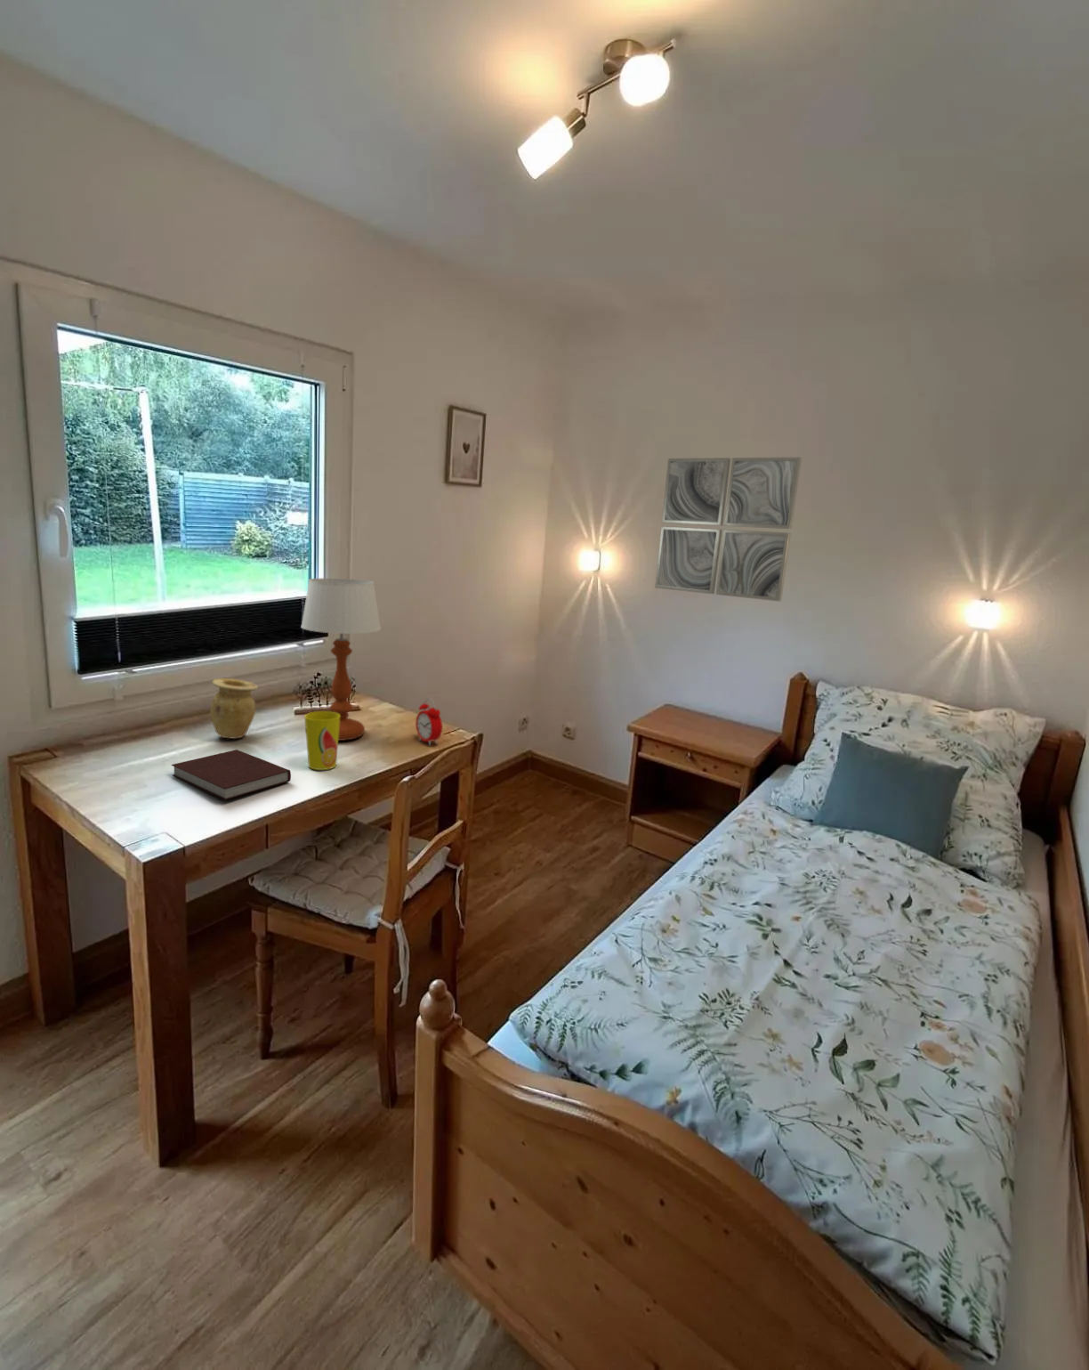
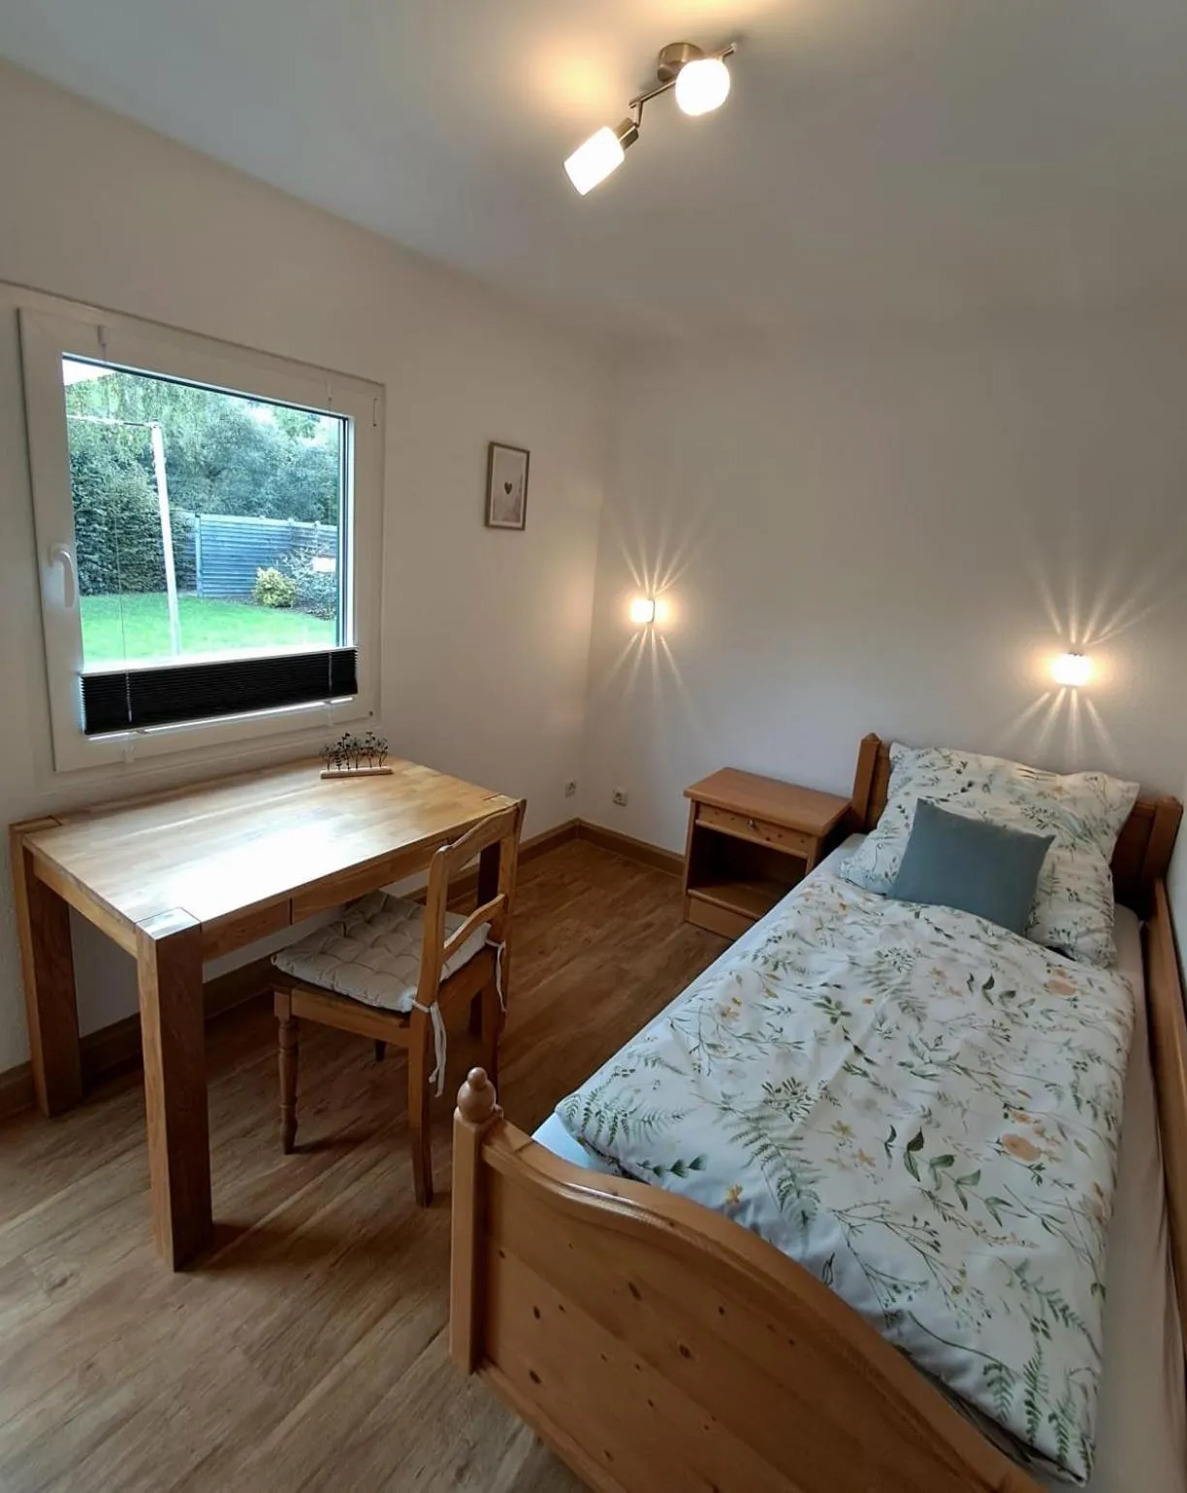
- wall art [653,457,802,602]
- notebook [171,748,292,801]
- table lamp [300,578,381,742]
- vase [209,677,259,739]
- cup [303,711,340,771]
- alarm clock [414,697,443,746]
